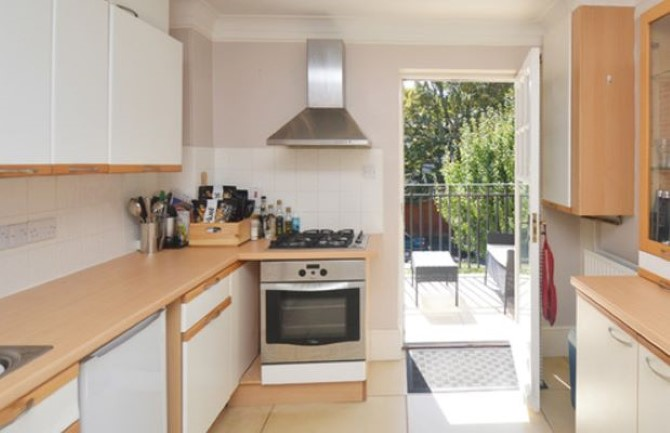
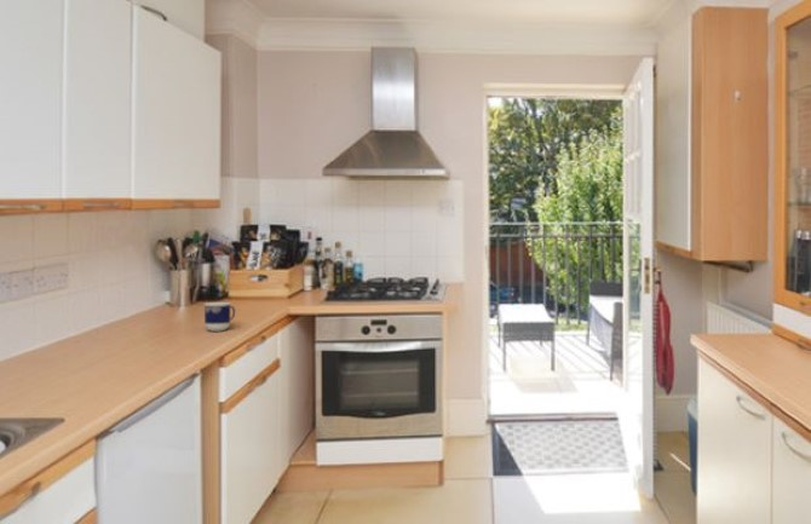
+ cup [203,301,236,333]
